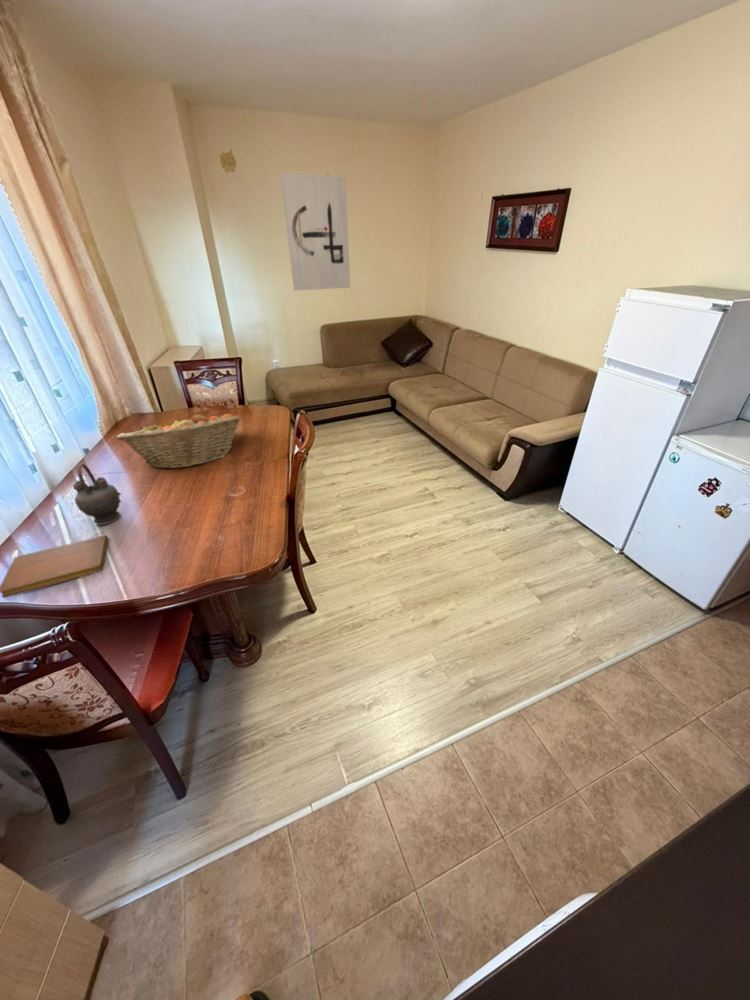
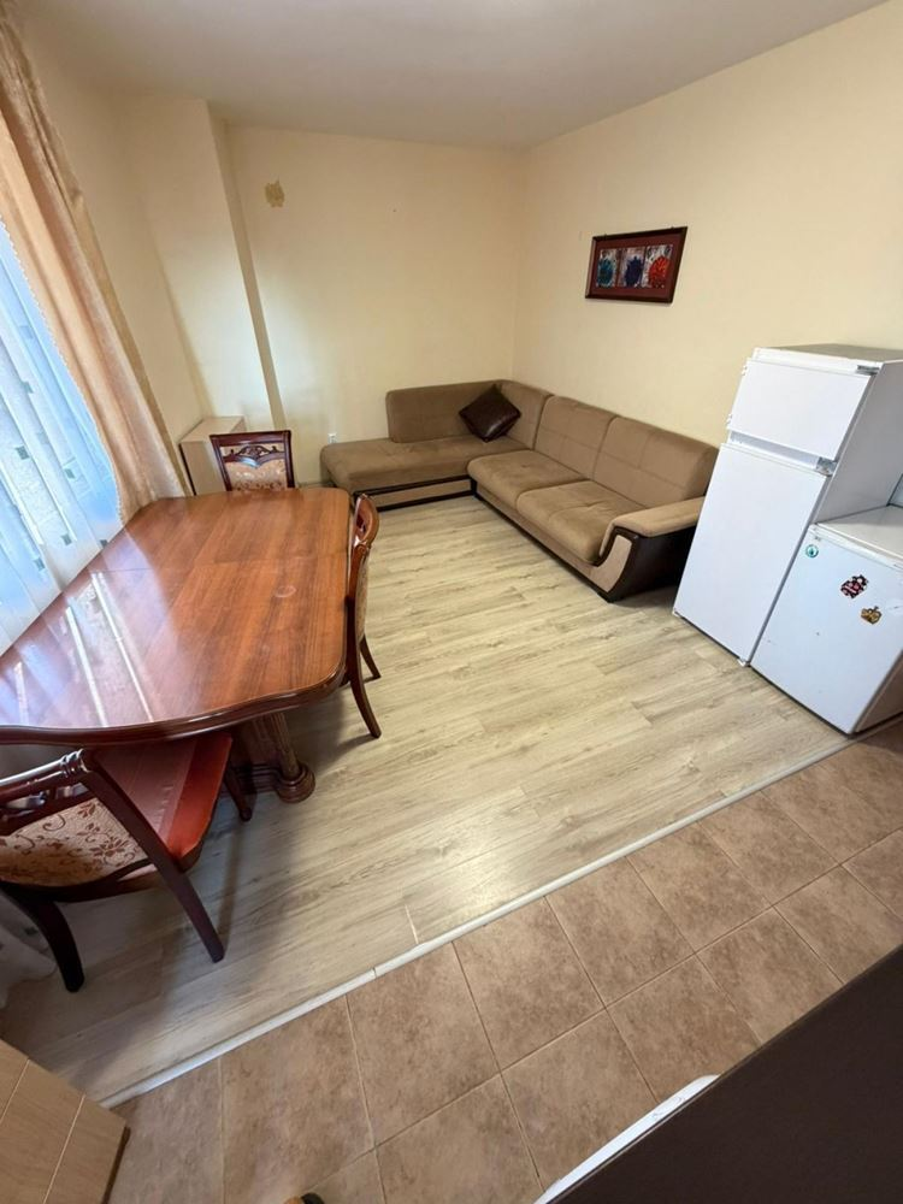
- teapot [72,462,123,526]
- notebook [0,534,110,599]
- fruit basket [115,413,241,469]
- wall art [280,173,351,292]
